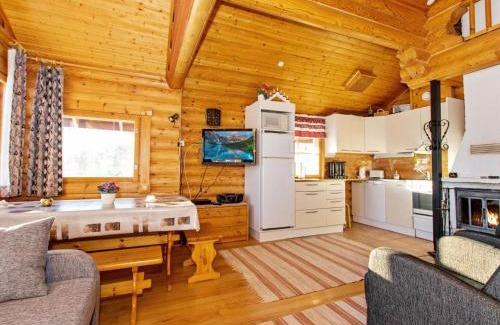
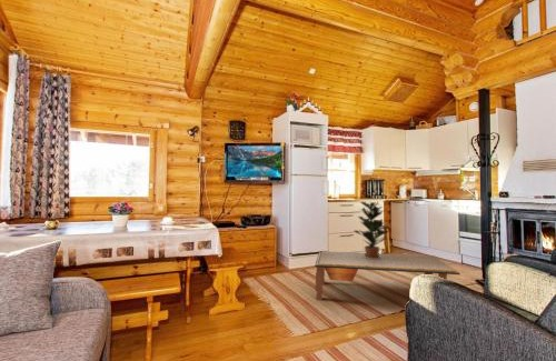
+ coffee table [314,250,461,301]
+ potted plant [354,201,390,259]
